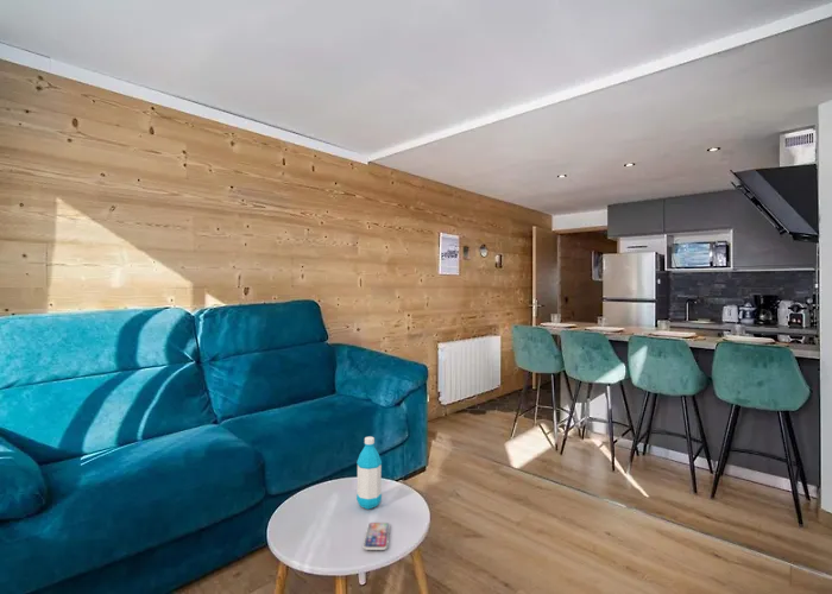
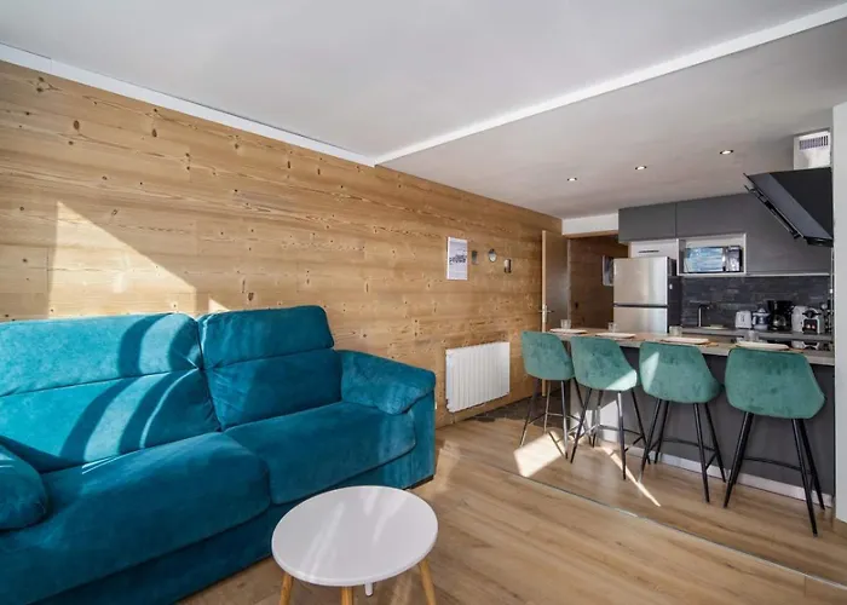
- smartphone [363,522,391,551]
- water bottle [355,436,383,511]
